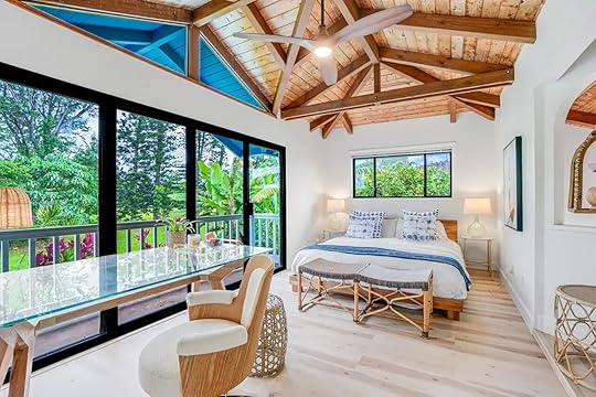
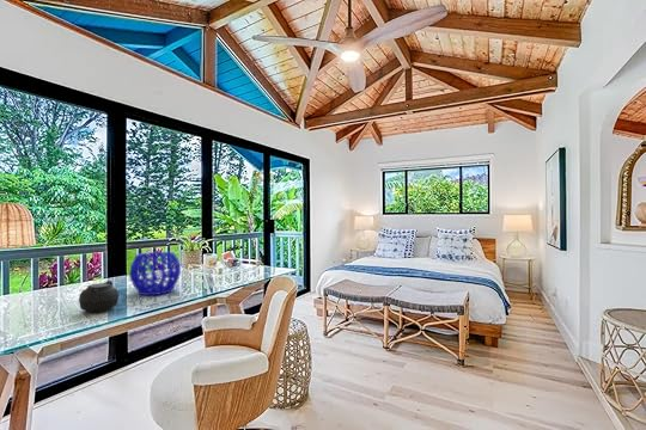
+ teapot [78,280,120,314]
+ decorative bowl [128,251,182,296]
